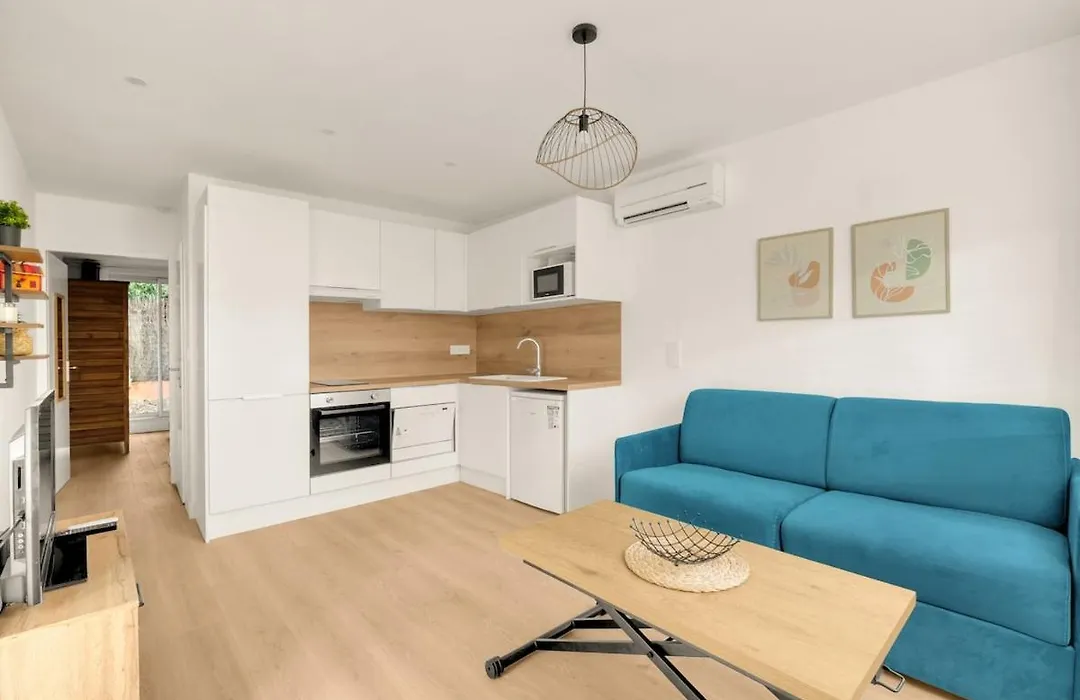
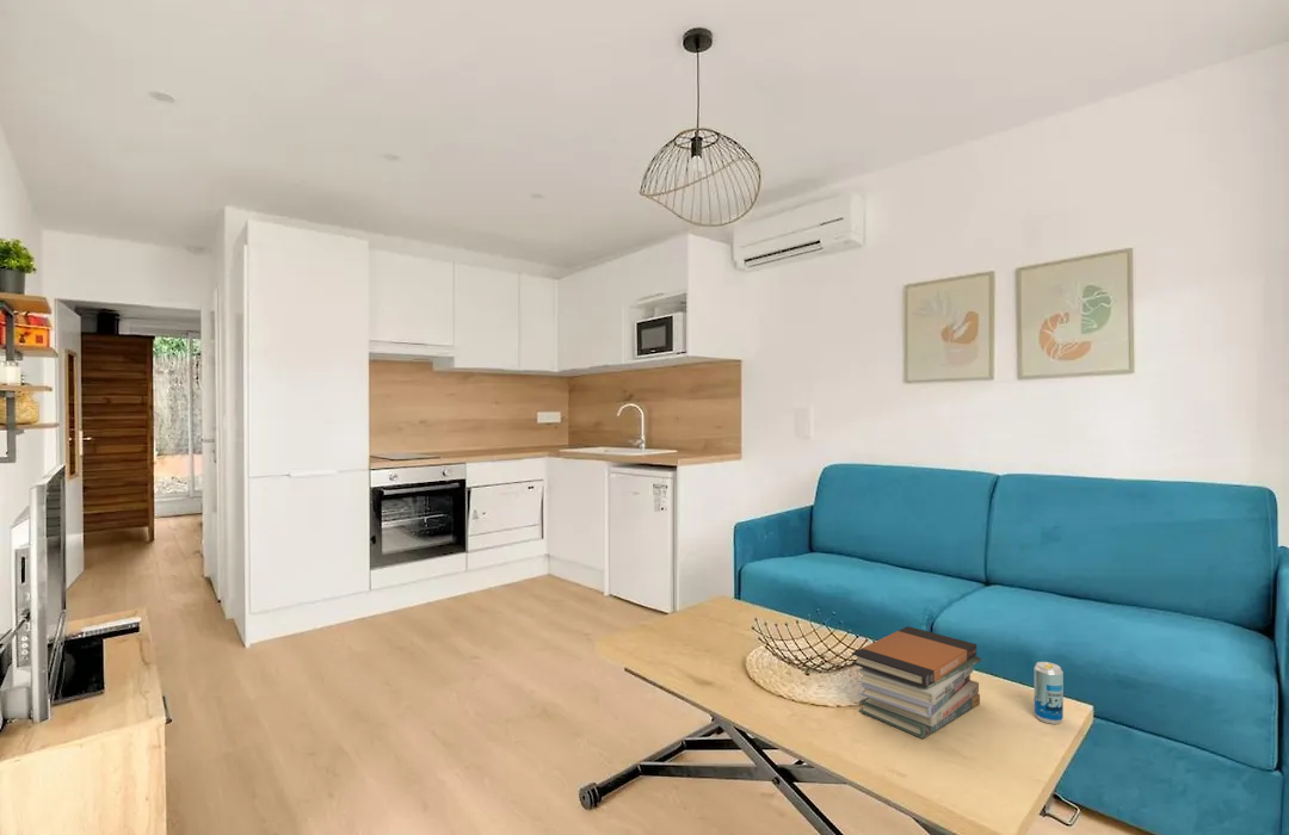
+ book stack [851,625,982,740]
+ beverage can [1034,661,1065,725]
